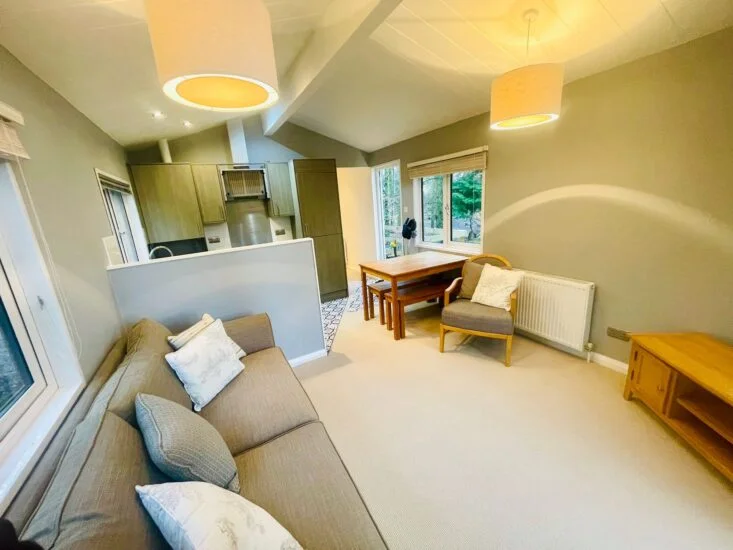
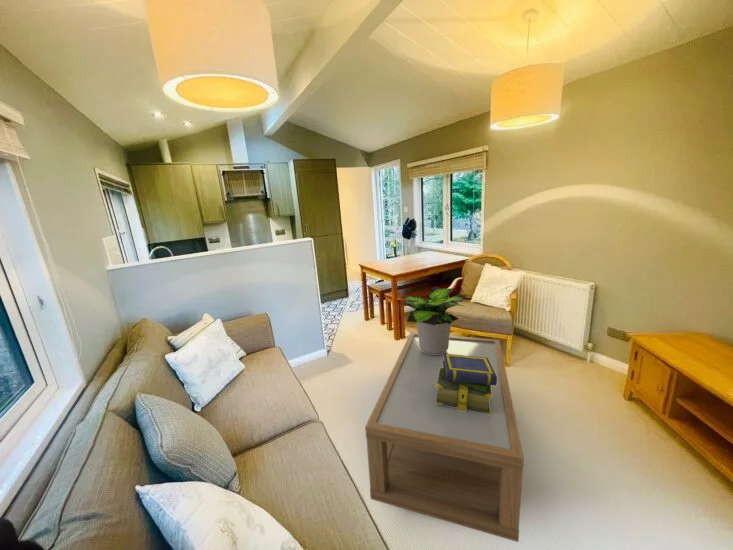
+ coffee table [364,331,525,543]
+ stack of books [436,353,497,415]
+ potted plant [397,286,468,354]
